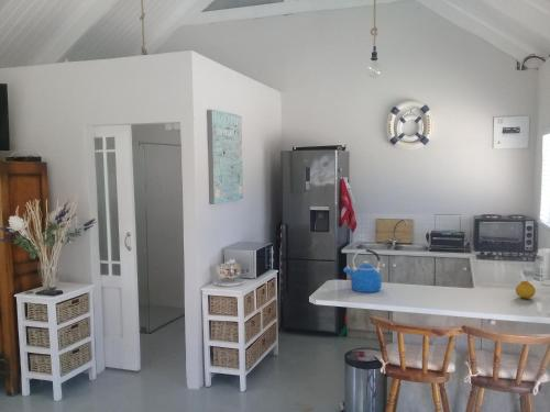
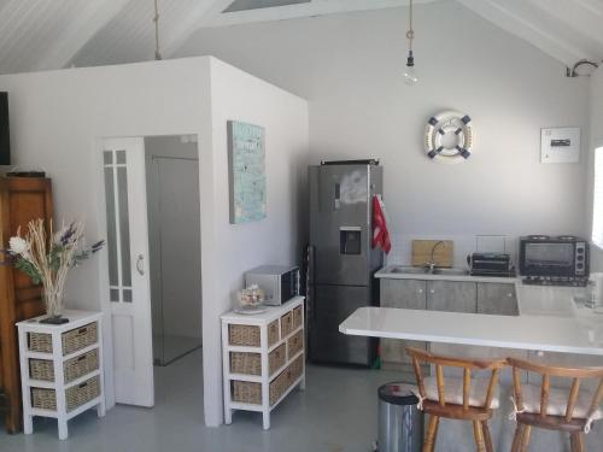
- fruit [515,280,537,300]
- kettle [342,248,383,293]
